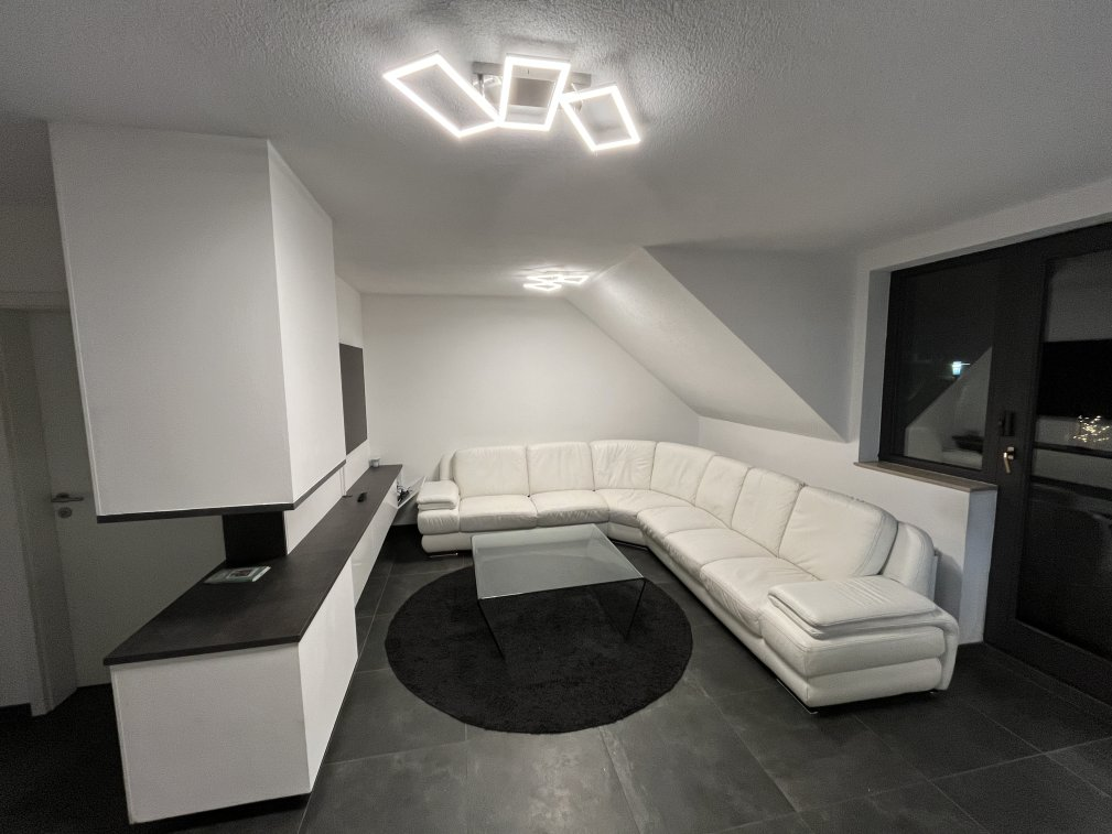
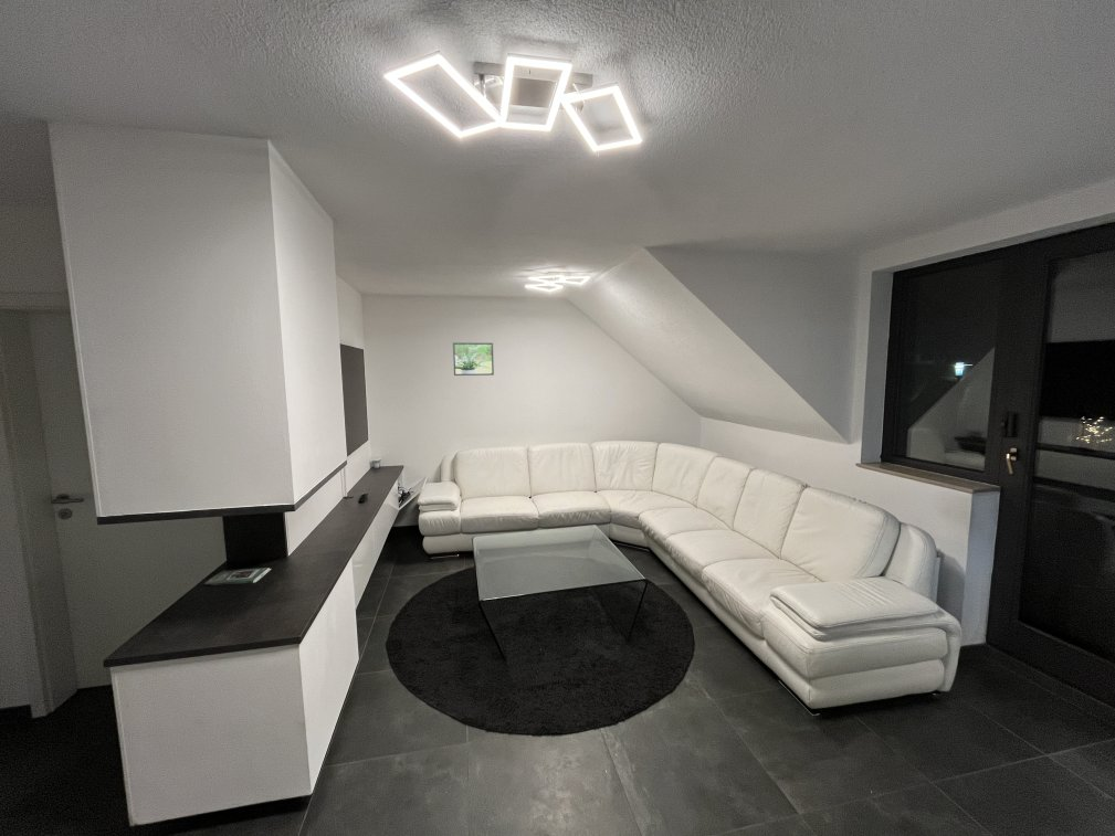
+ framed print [452,341,495,377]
